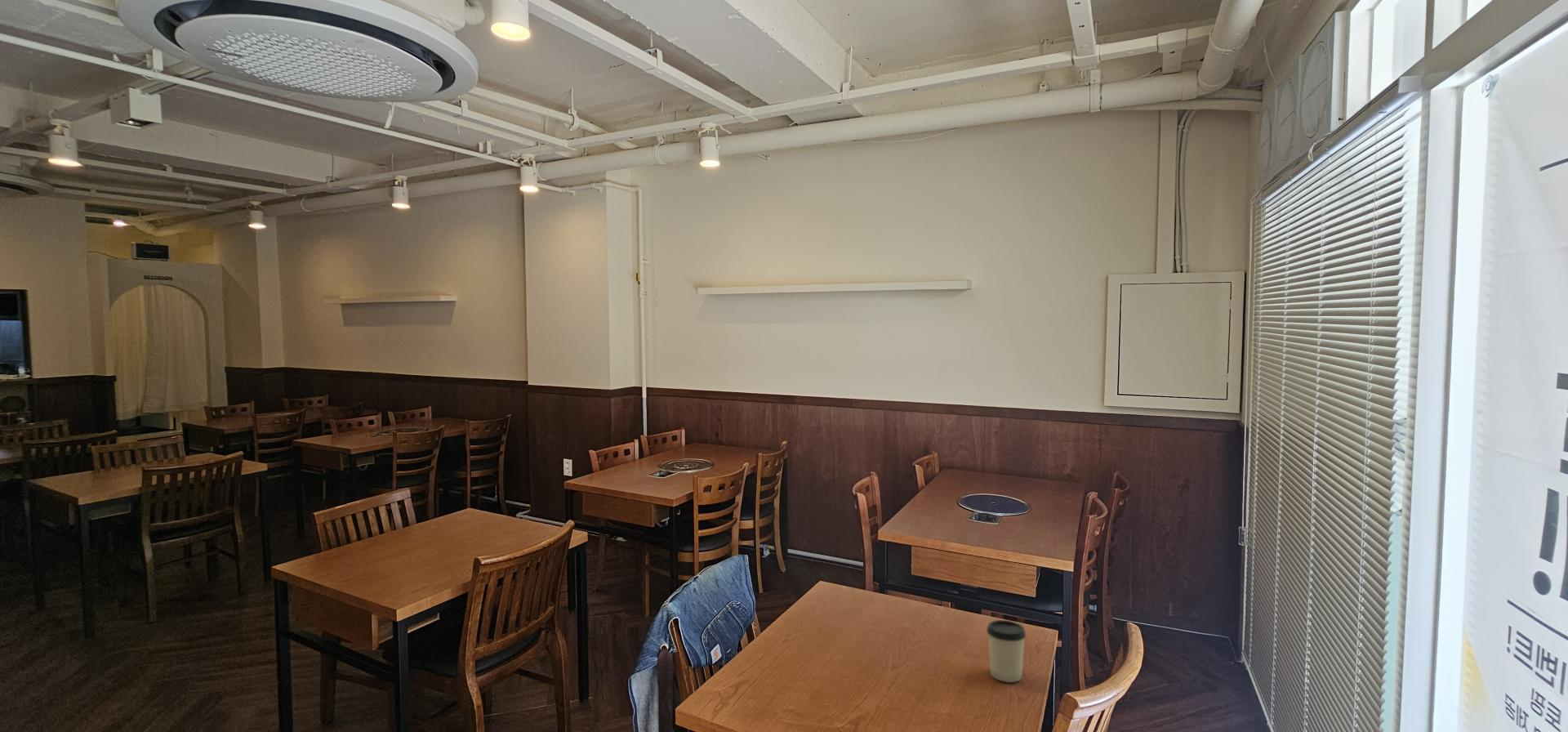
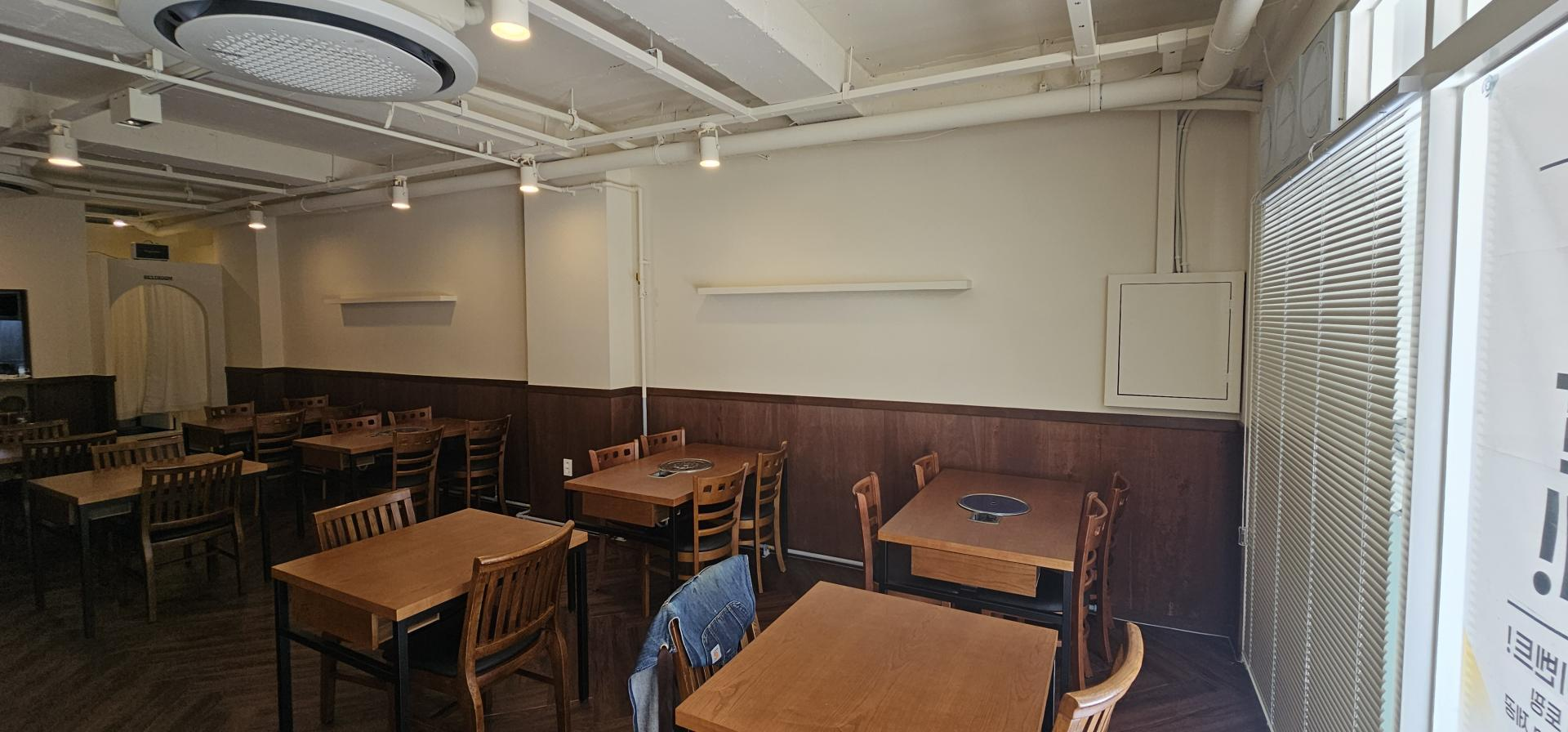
- cup [986,619,1027,683]
